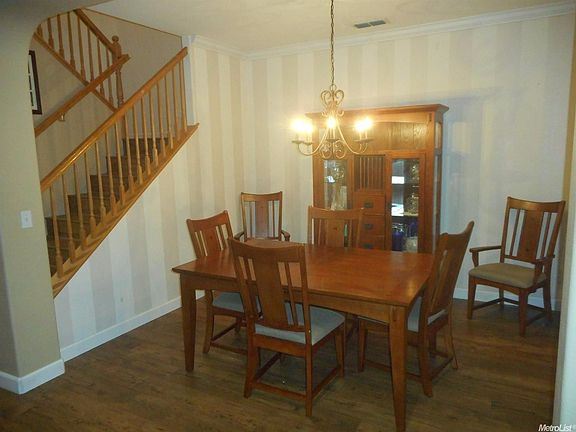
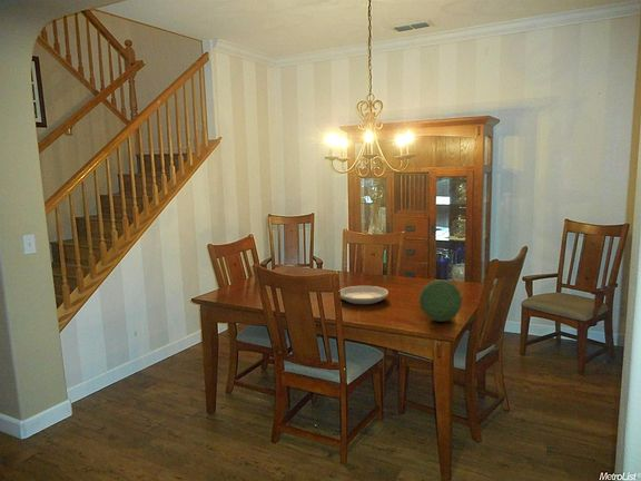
+ plate [339,285,389,305]
+ decorative orb [418,278,463,323]
